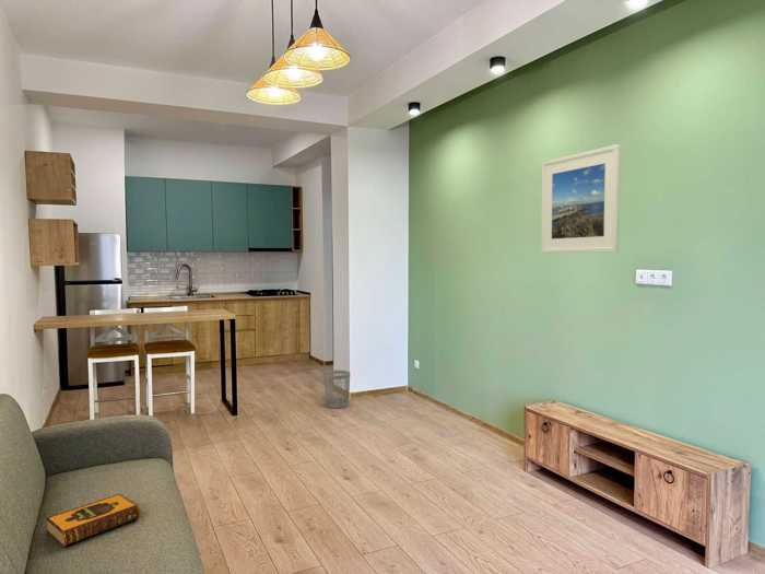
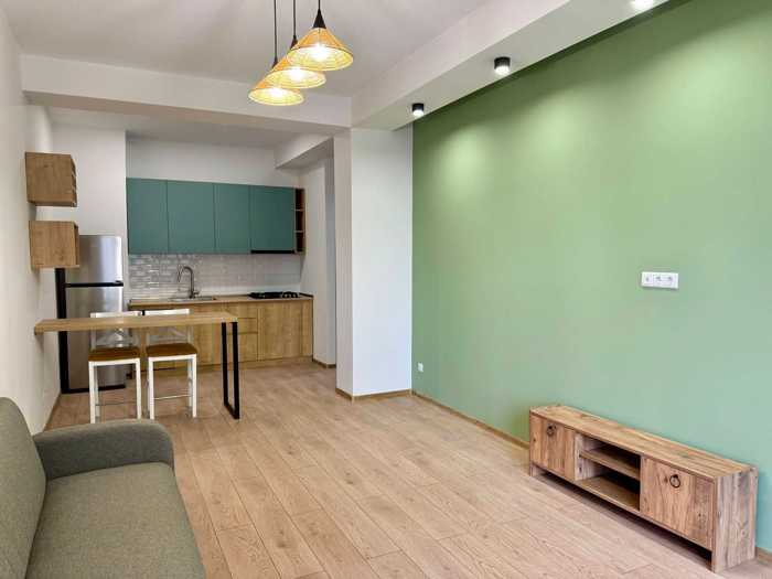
- hardback book [45,493,142,548]
- wastebasket [322,370,351,409]
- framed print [540,143,622,254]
